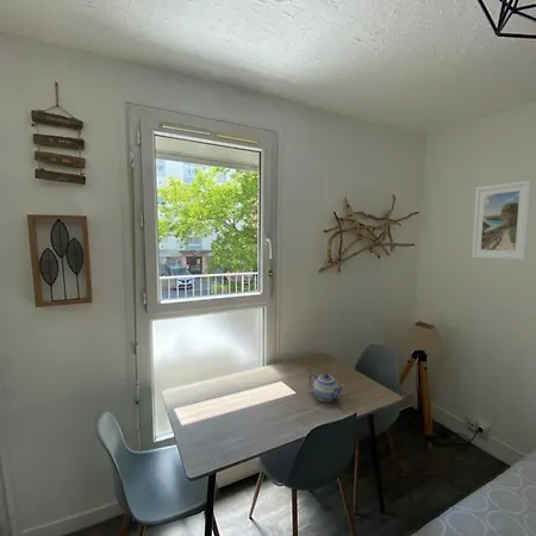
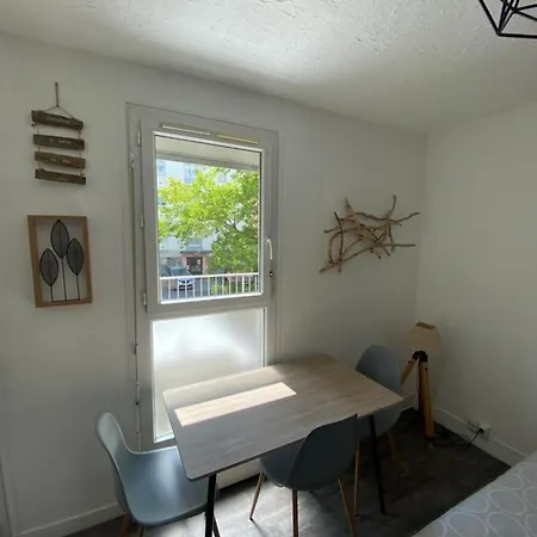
- teapot [308,372,345,403]
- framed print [470,180,534,261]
